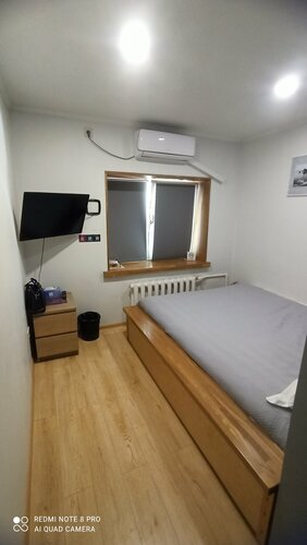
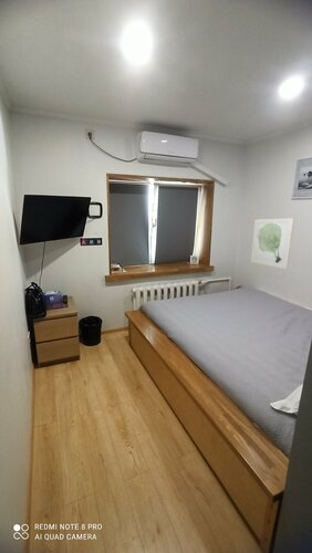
+ wall art [250,217,295,270]
